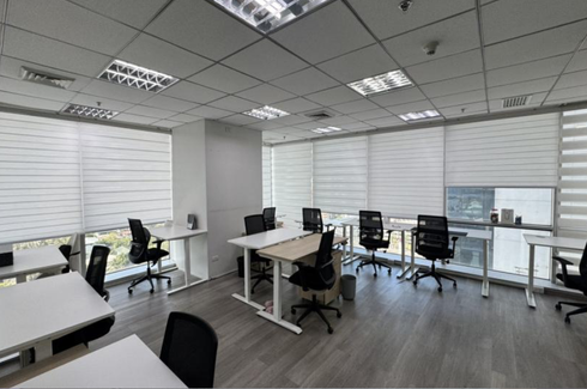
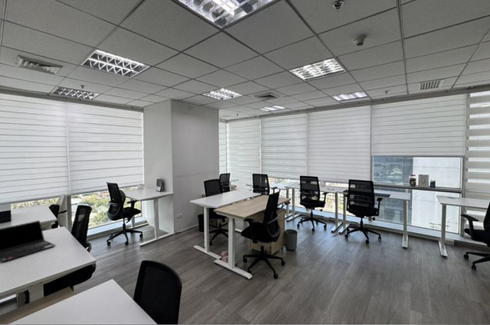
+ laptop computer [0,220,57,263]
